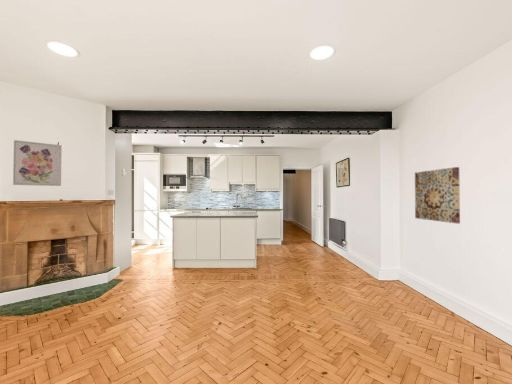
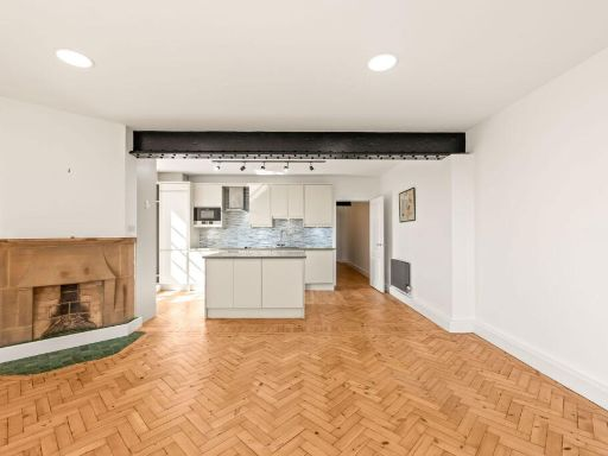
- wall art [414,166,461,224]
- wall art [12,139,63,187]
